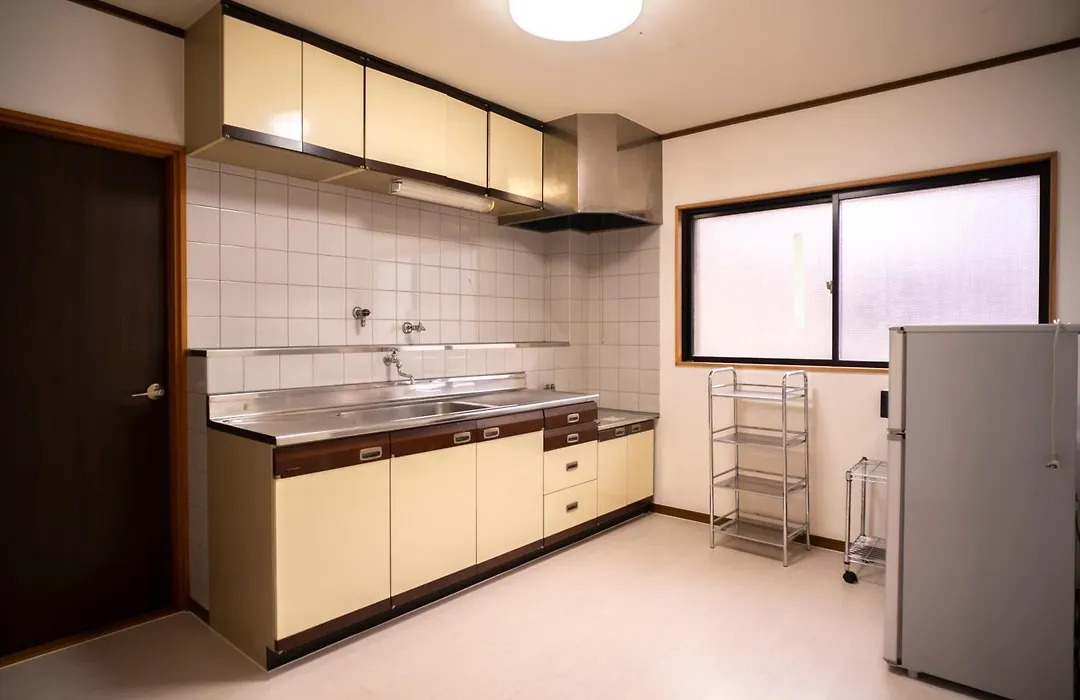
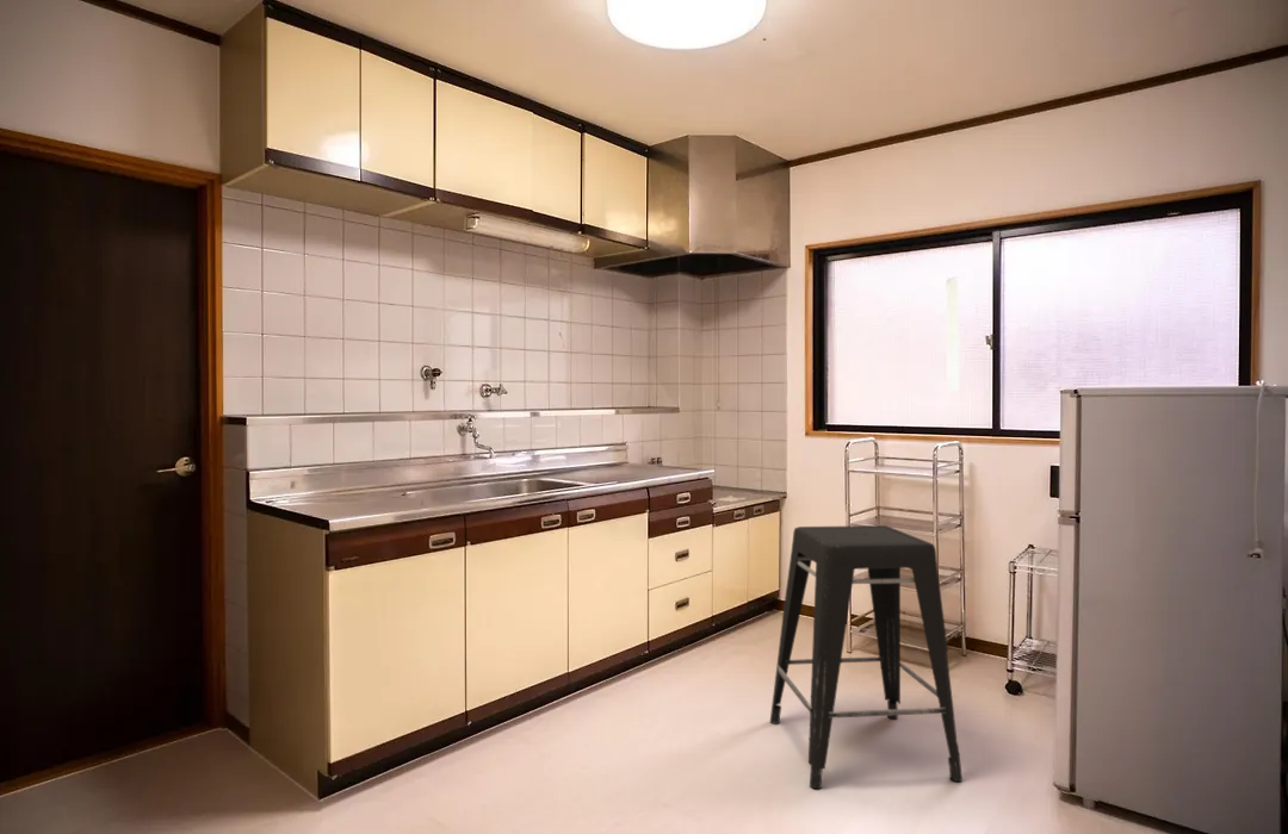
+ stool [769,524,964,790]
